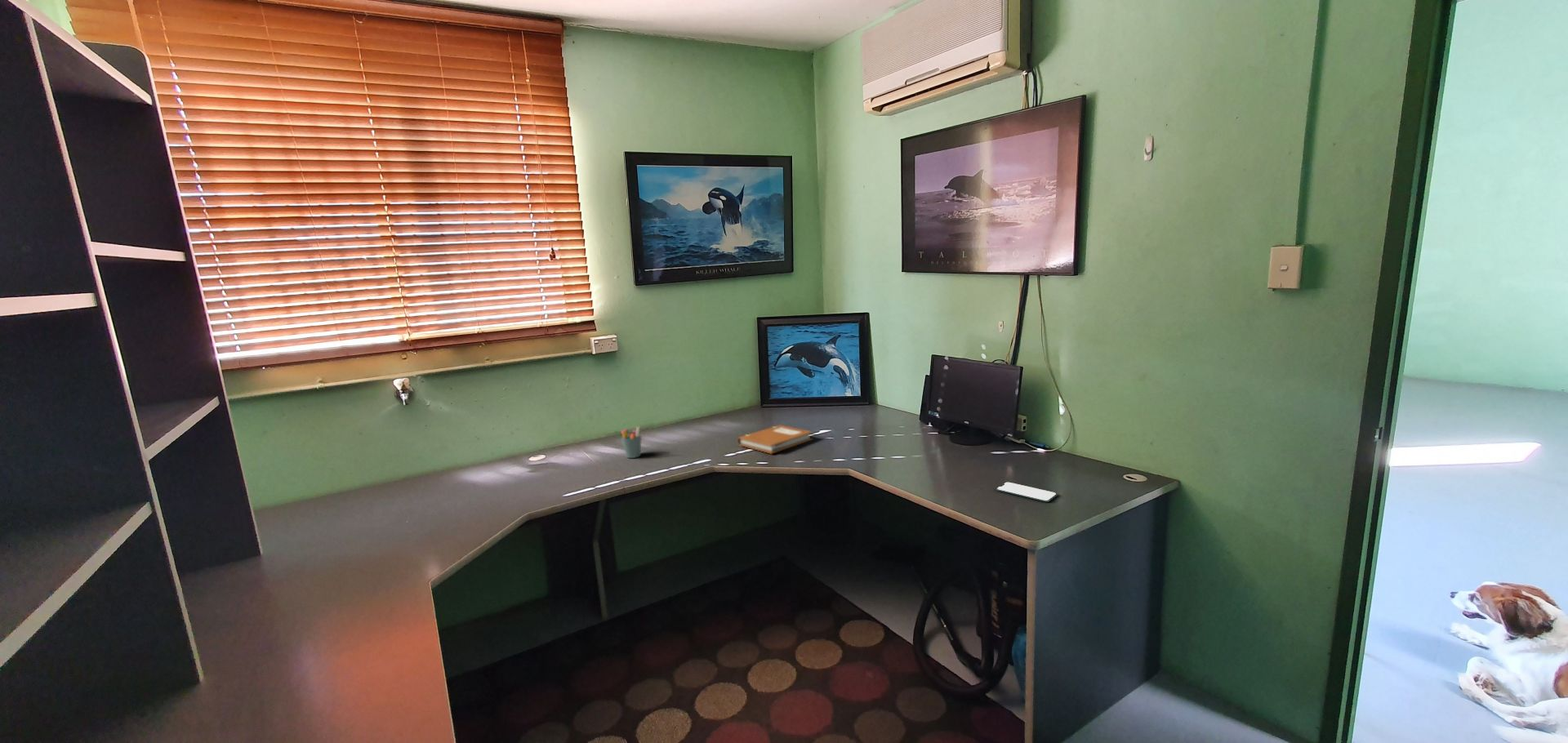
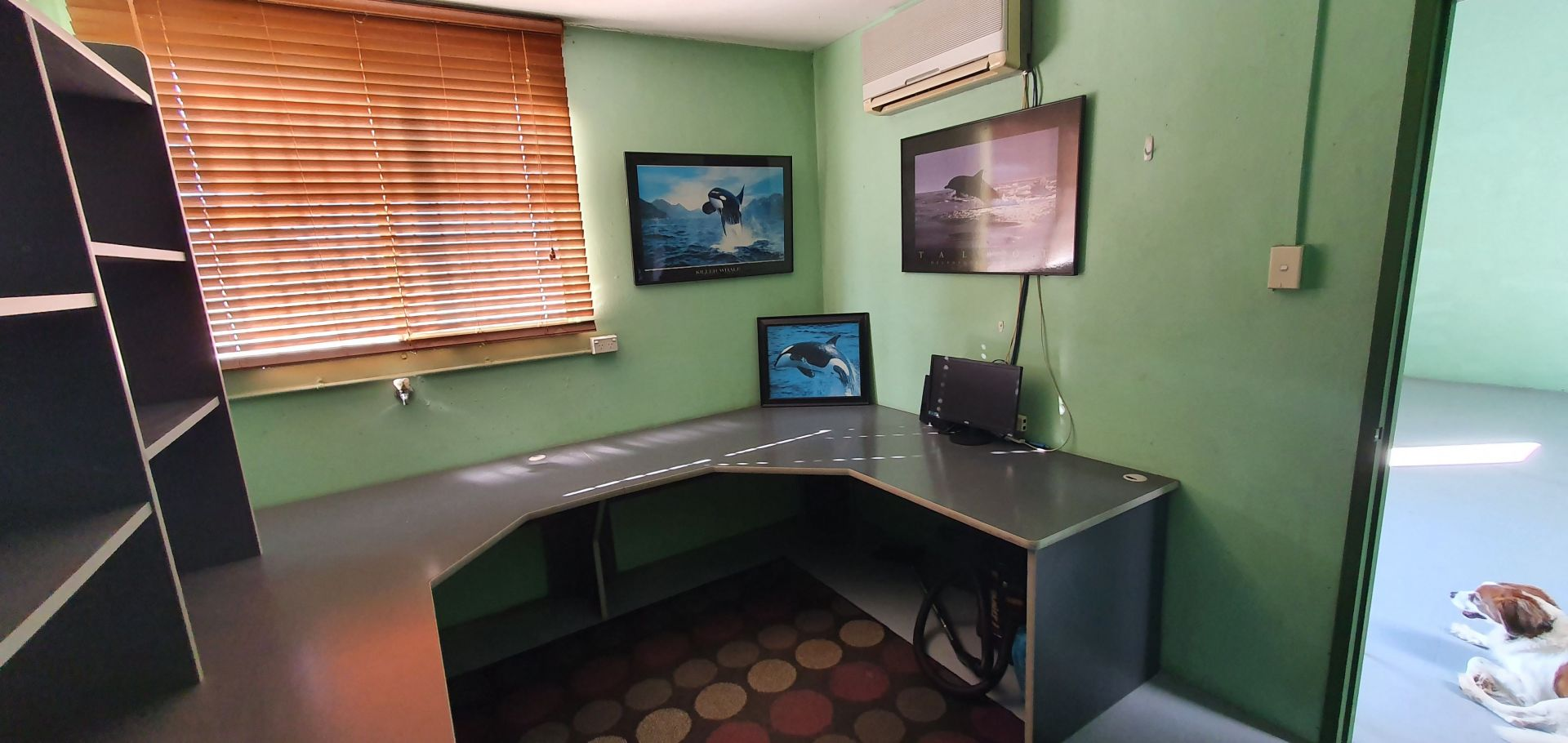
- pen holder [621,425,643,459]
- smartphone [996,481,1058,502]
- notebook [737,425,813,455]
